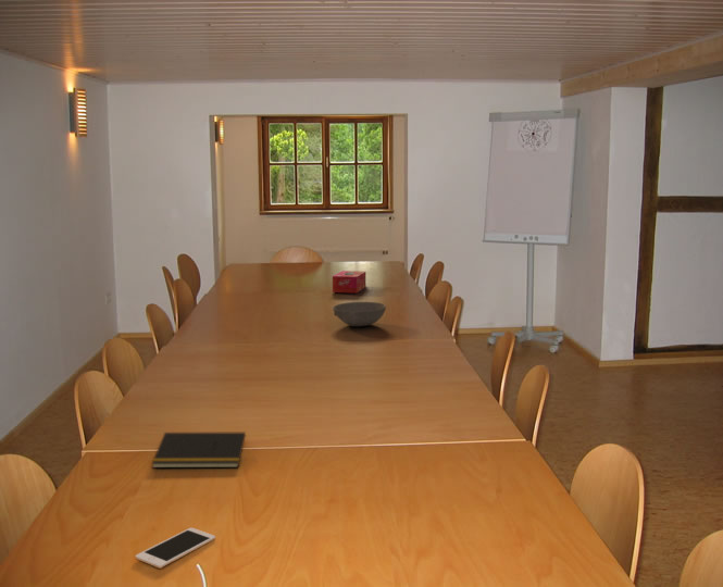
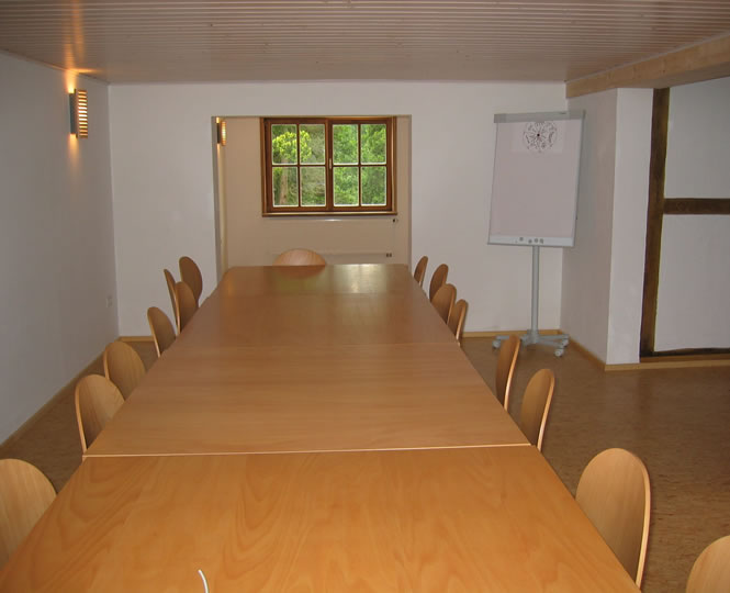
- bowl [332,301,387,327]
- cell phone [135,527,216,570]
- tissue box [332,270,366,295]
- notepad [151,432,247,469]
